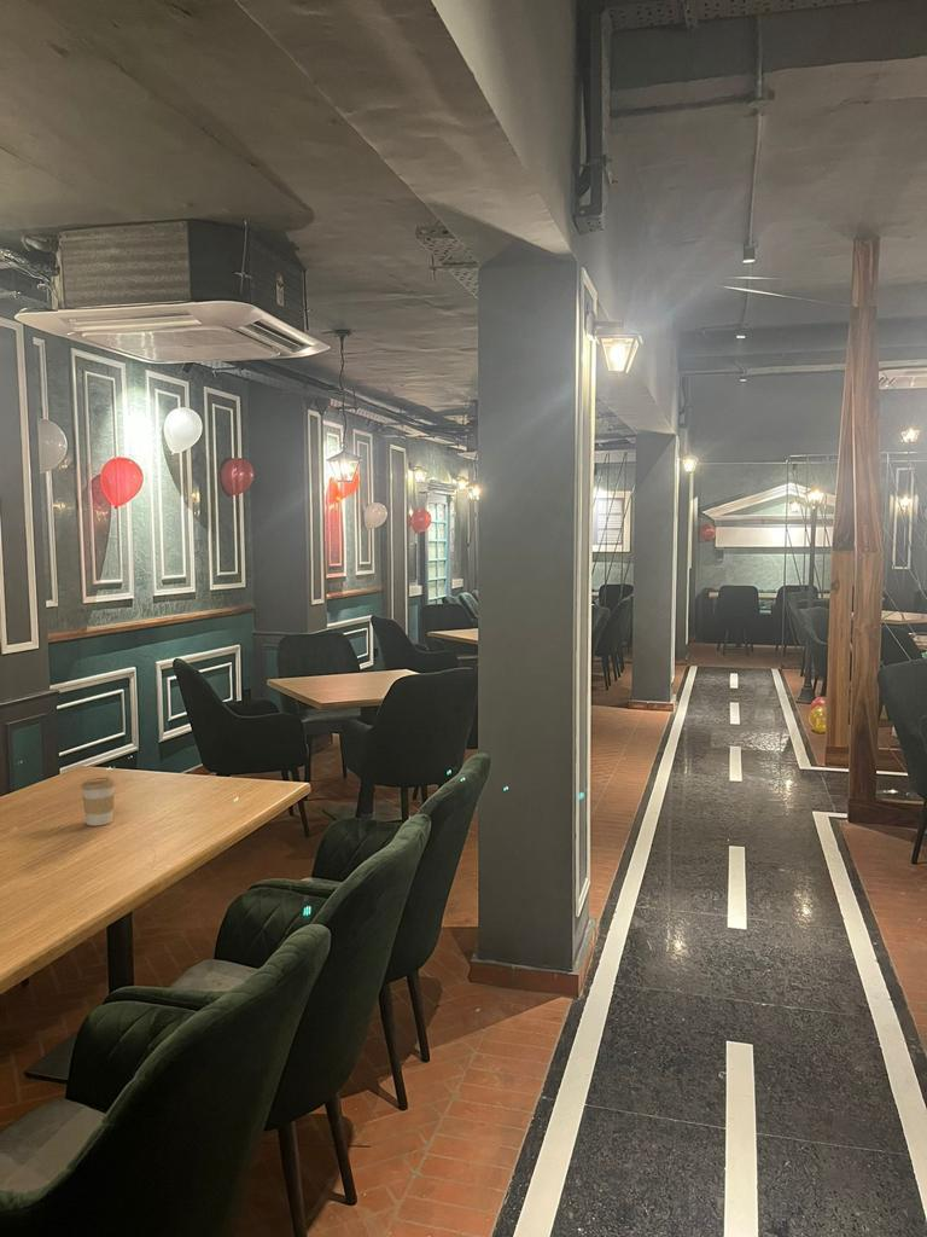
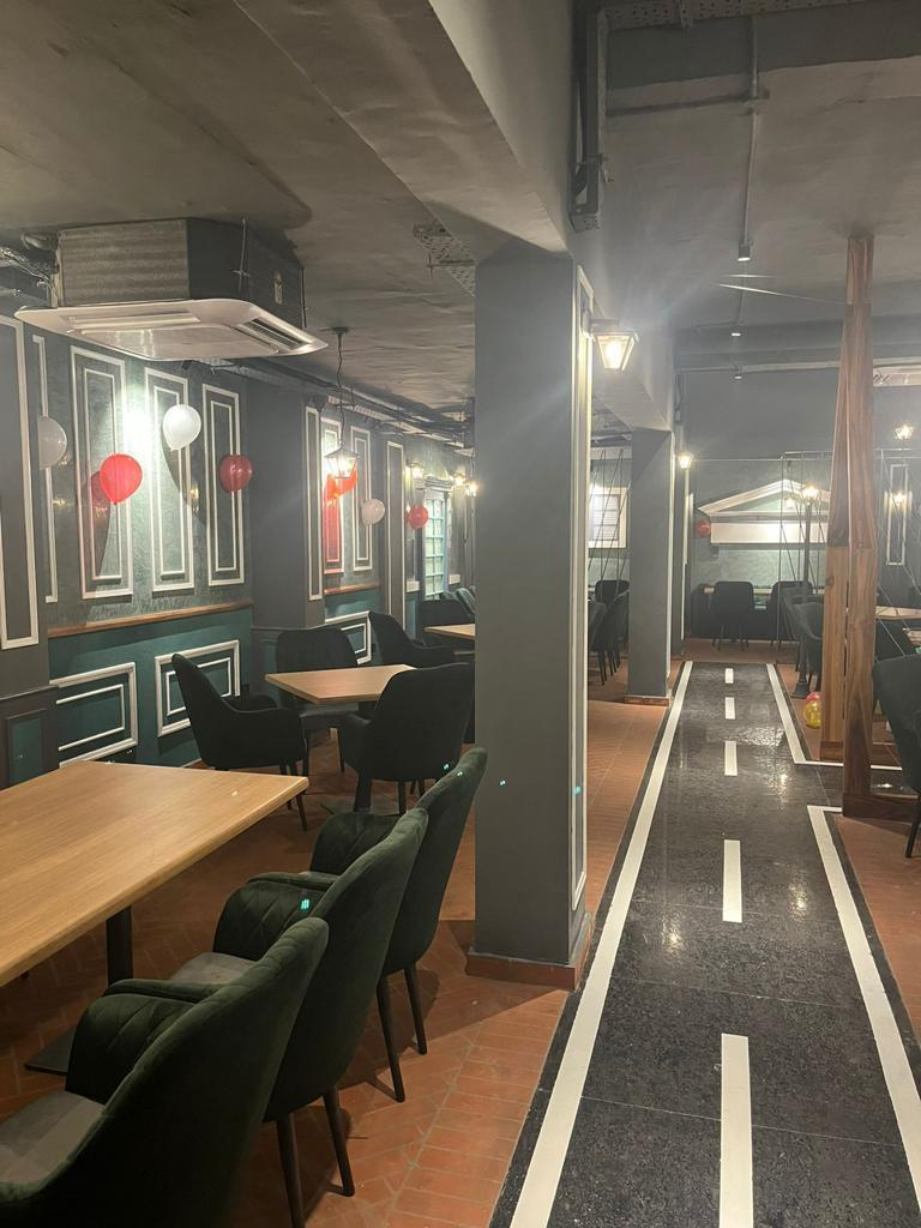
- coffee cup [80,776,117,826]
